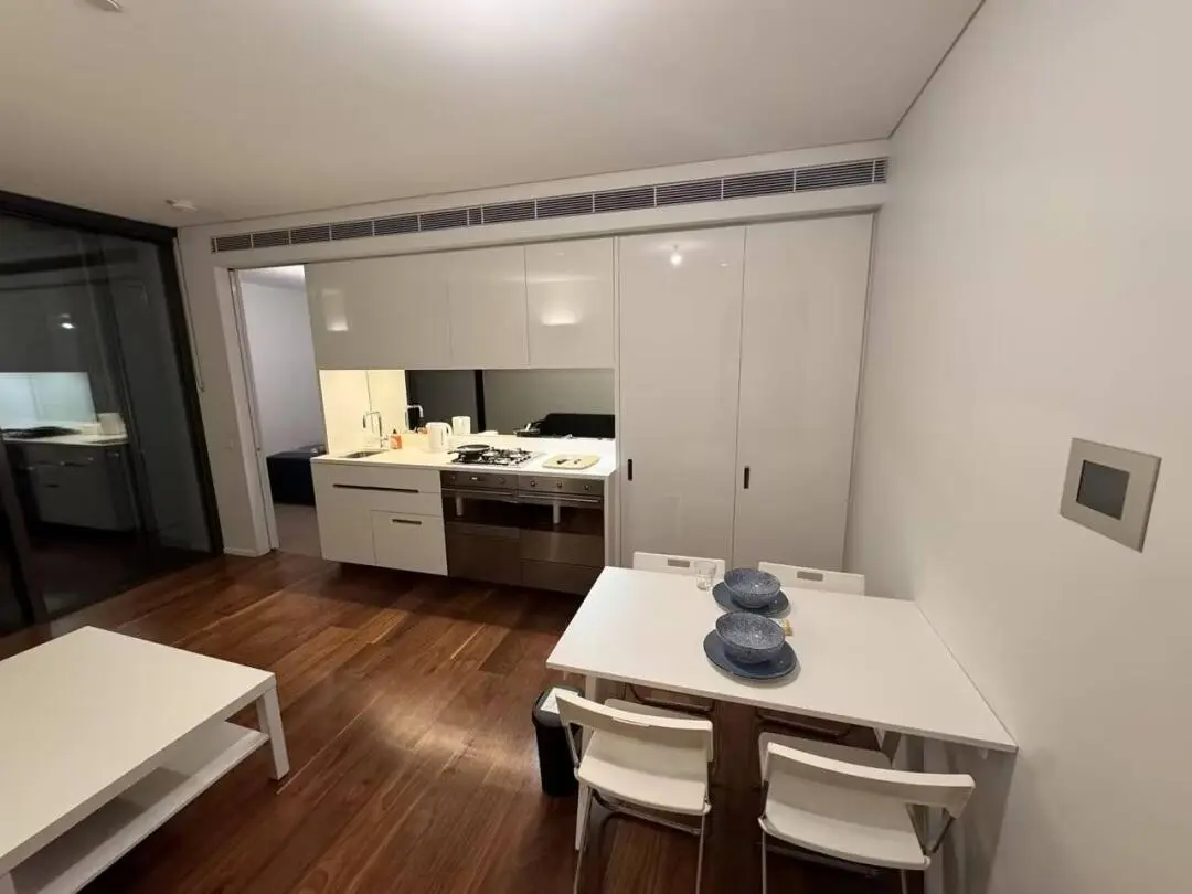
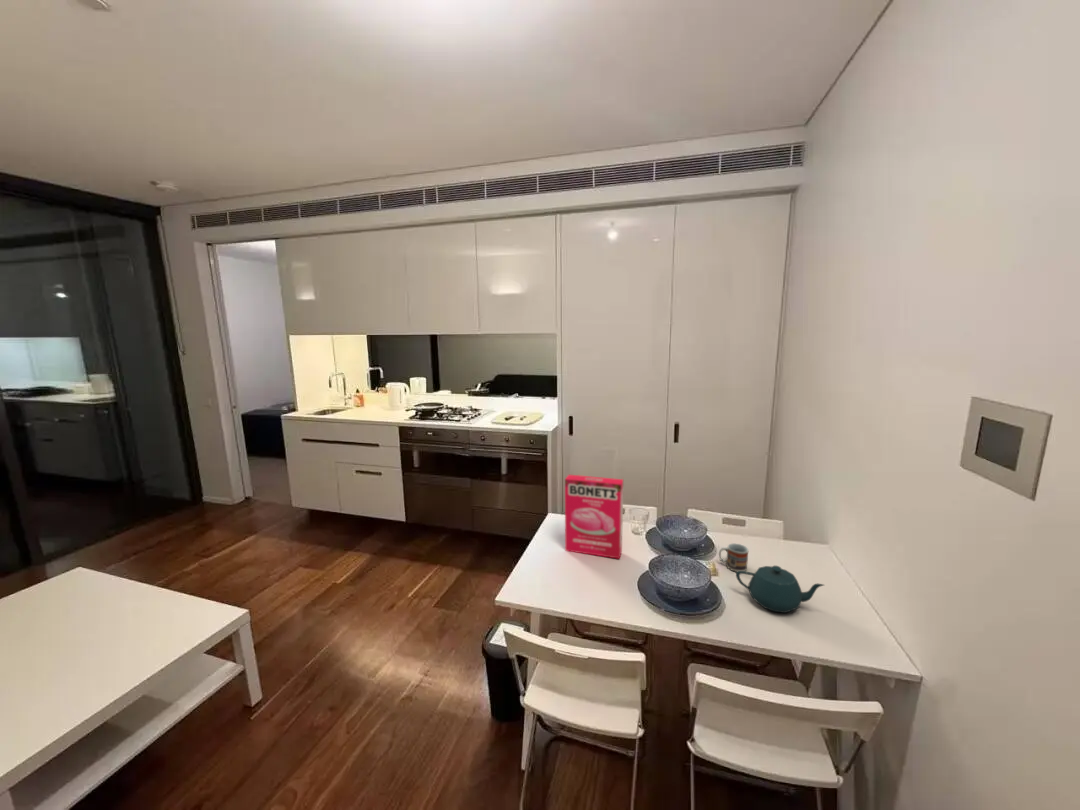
+ teapot [735,565,825,614]
+ cereal box [564,474,624,560]
+ cup [718,542,750,573]
